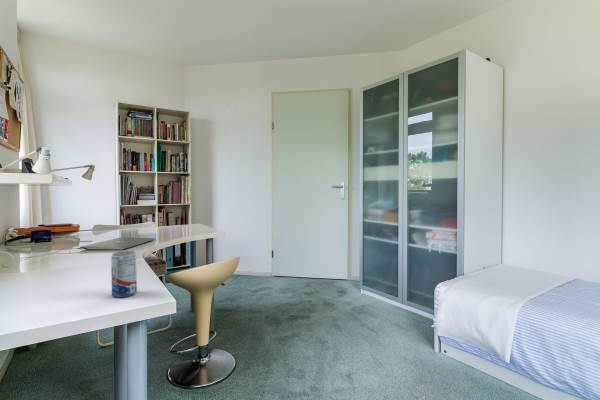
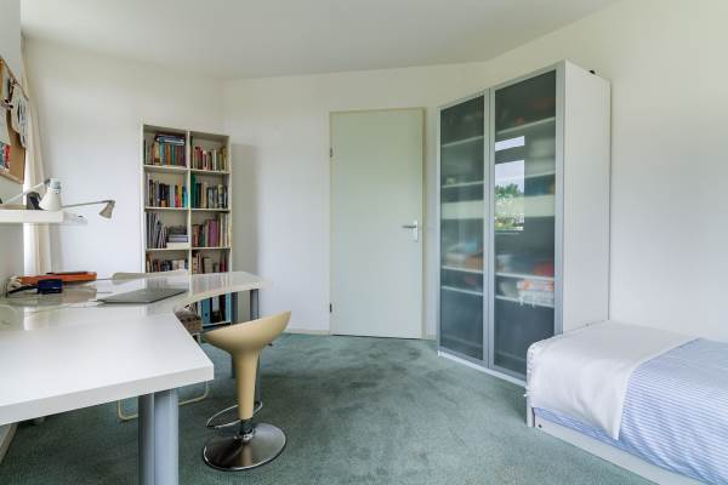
- beverage can [110,250,138,298]
